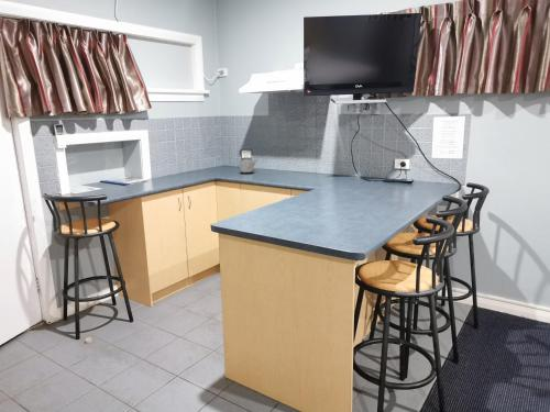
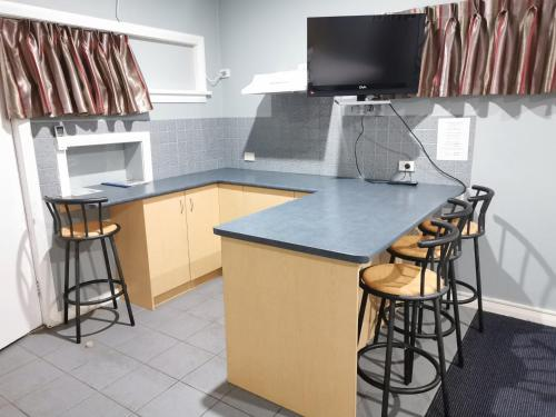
- kettle [239,147,258,175]
